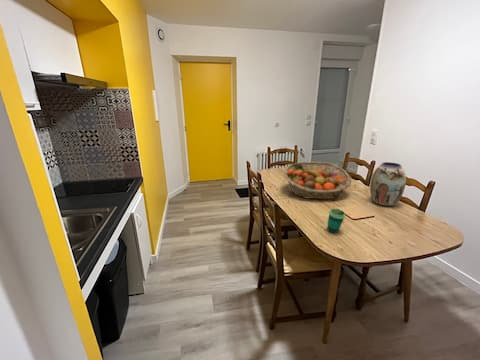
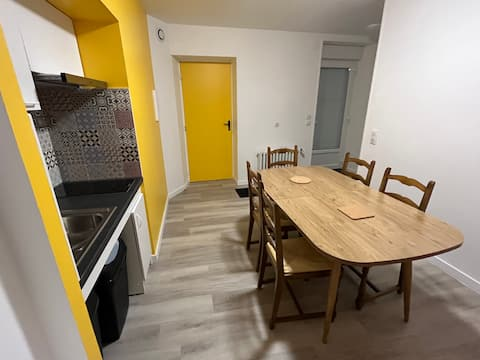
- fruit basket [283,161,352,200]
- vase [369,161,407,207]
- cup [326,208,346,234]
